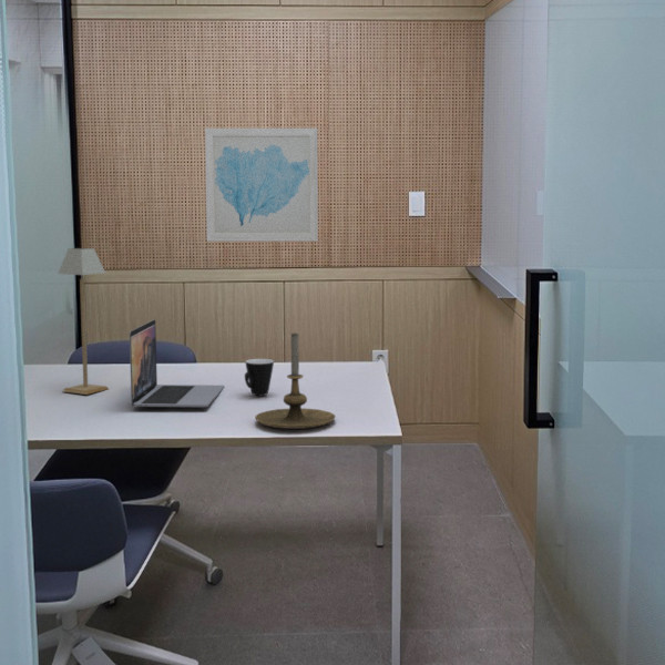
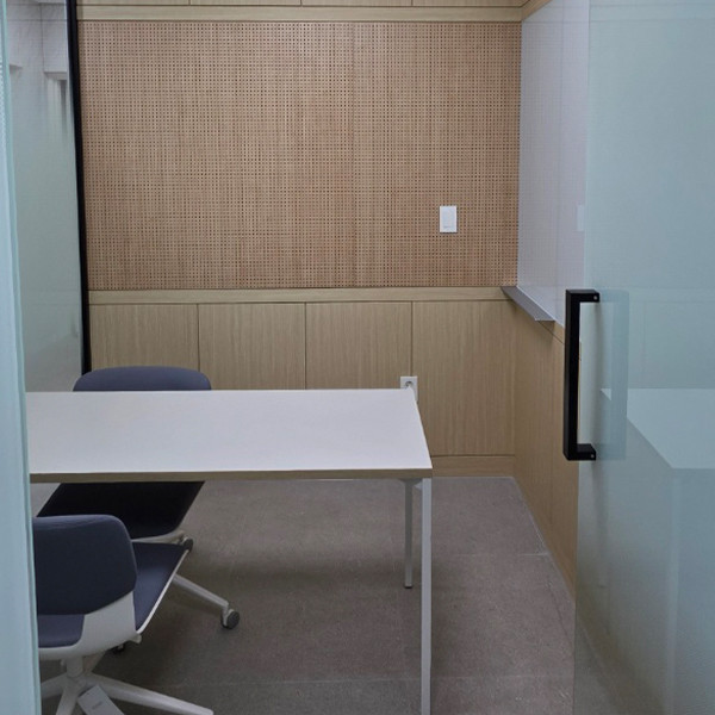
- wall art [204,127,319,243]
- mug [244,358,275,397]
- candle holder [254,332,337,430]
- laptop [129,318,226,409]
- table lamp [57,247,110,396]
